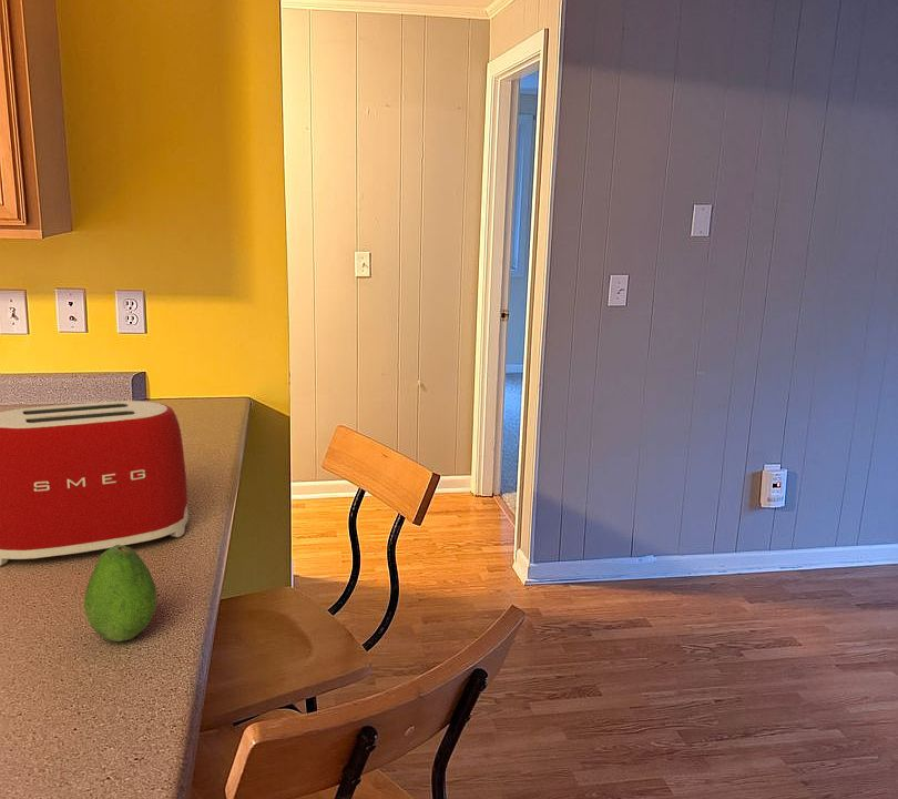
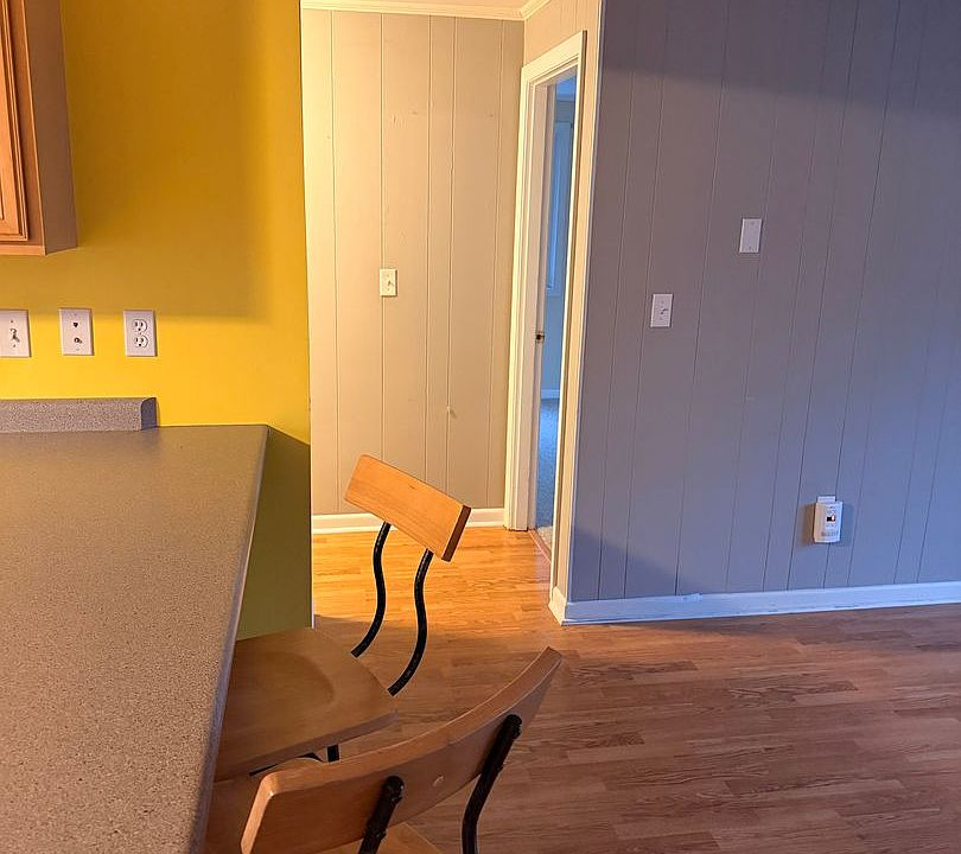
- fruit [83,545,157,643]
- toaster [0,400,190,566]
